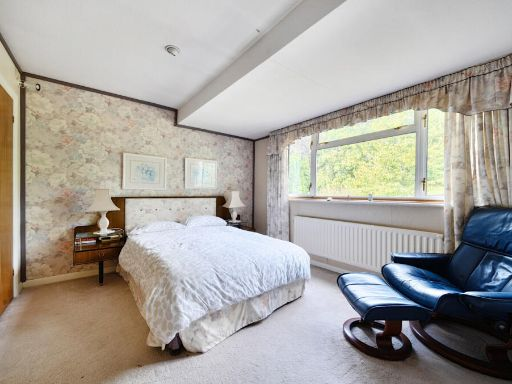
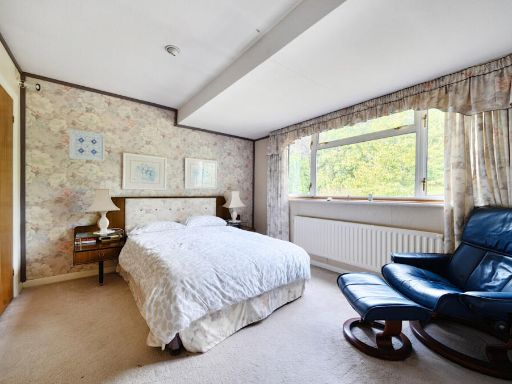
+ wall art [69,128,106,162]
